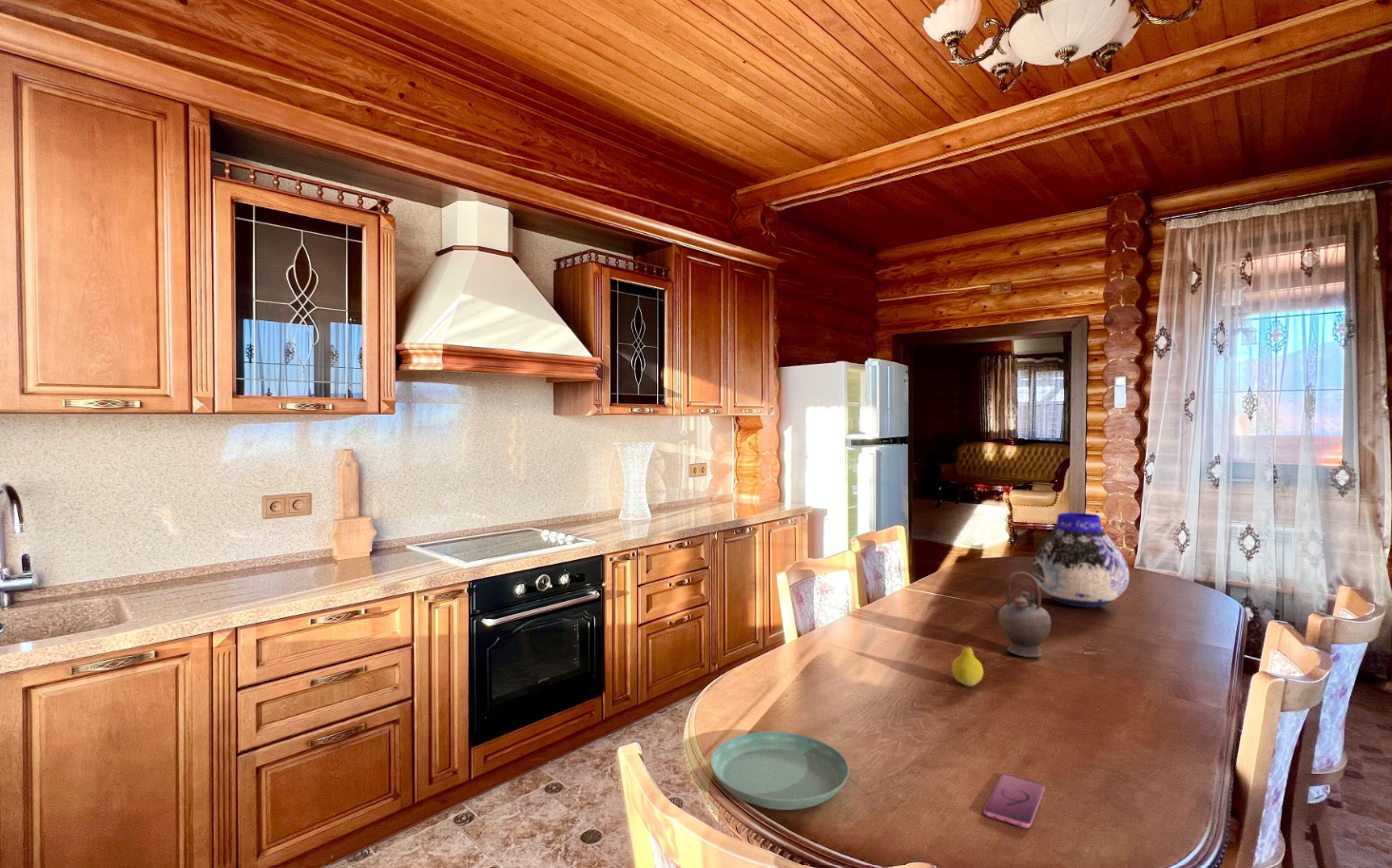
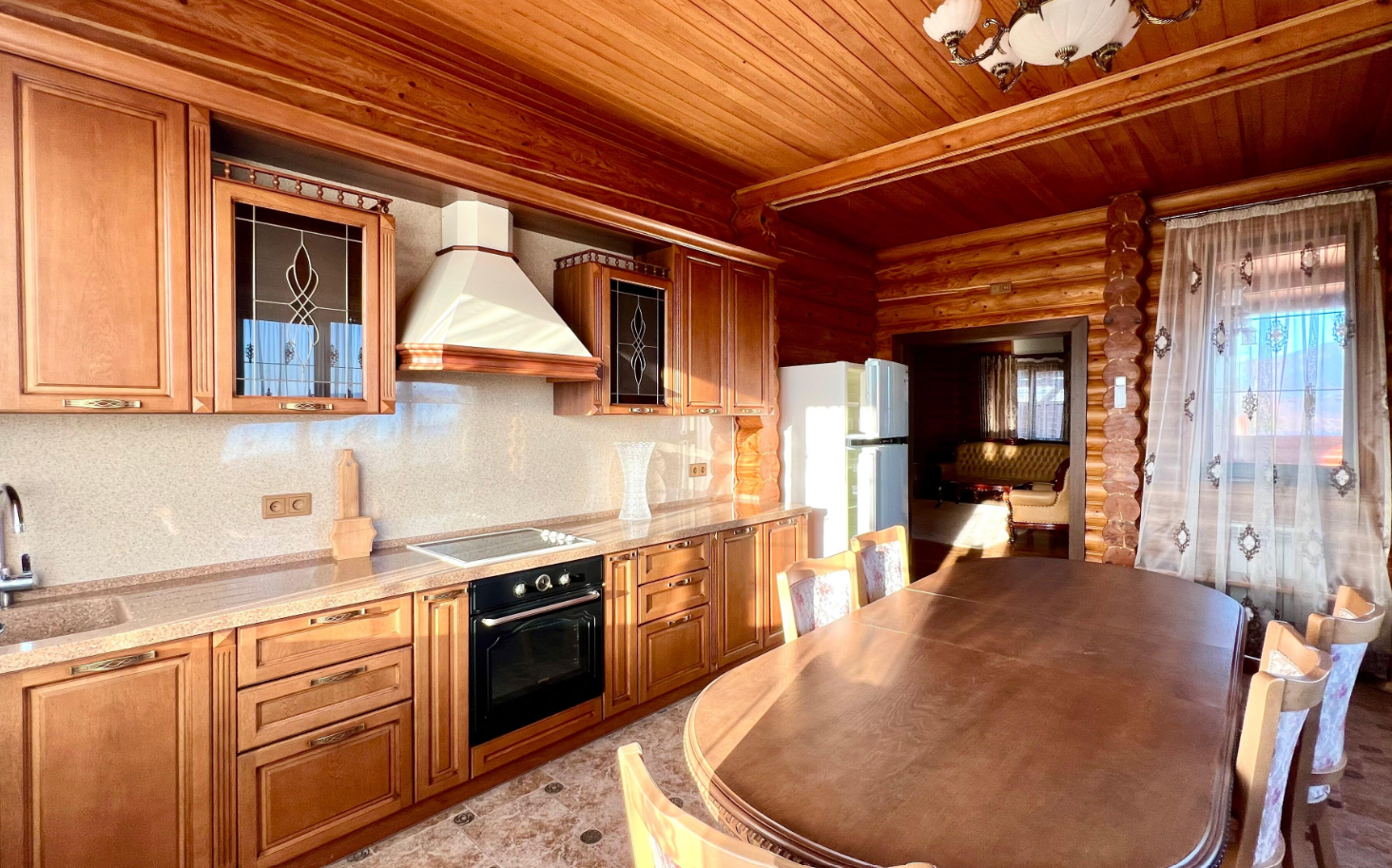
- vase [1032,511,1131,608]
- saucer [709,730,850,811]
- fruit [951,635,984,687]
- teapot [987,570,1052,658]
- smartphone [982,773,1046,829]
